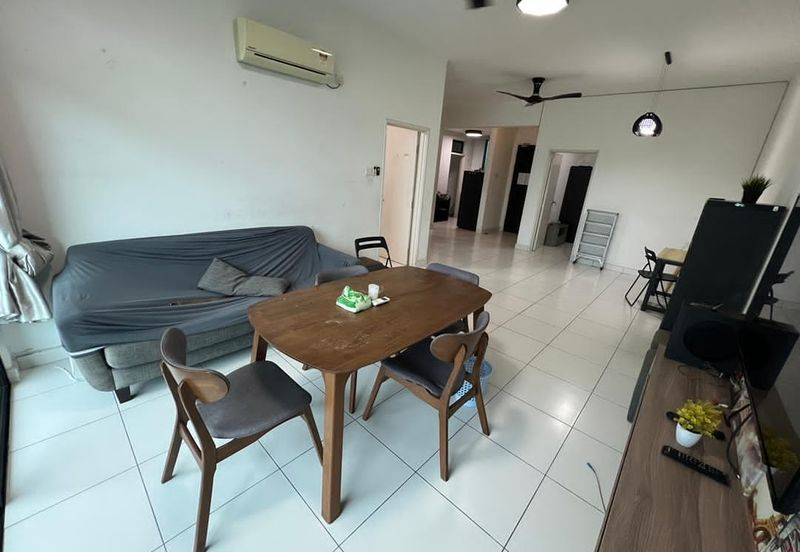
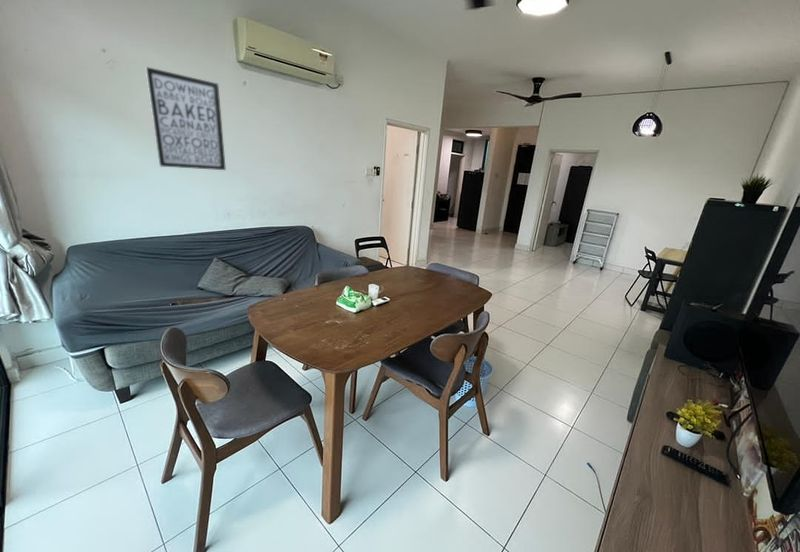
+ wall art [145,66,227,171]
